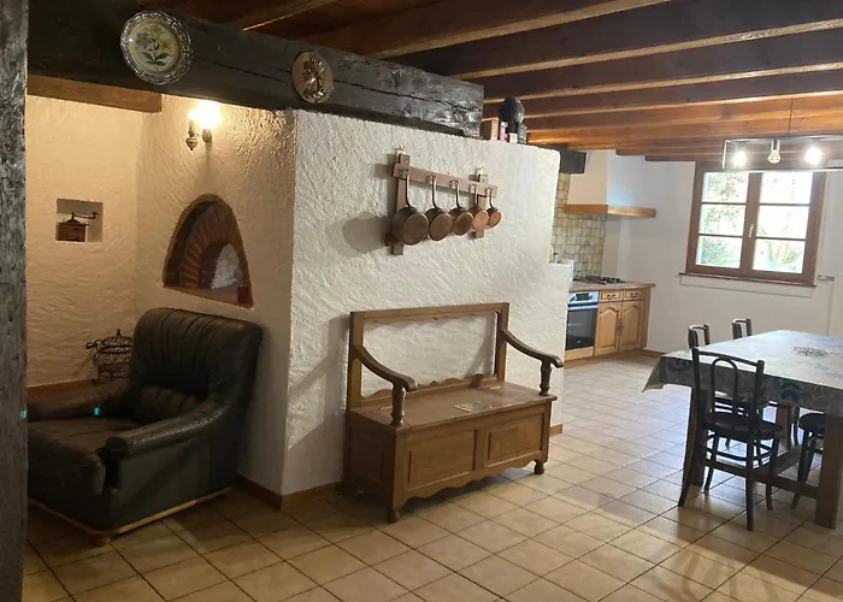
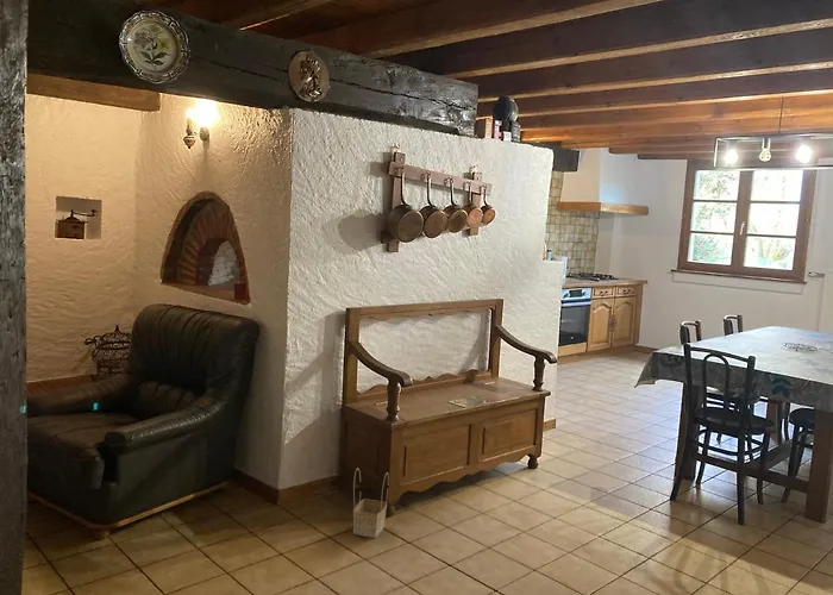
+ basket [352,466,390,539]
